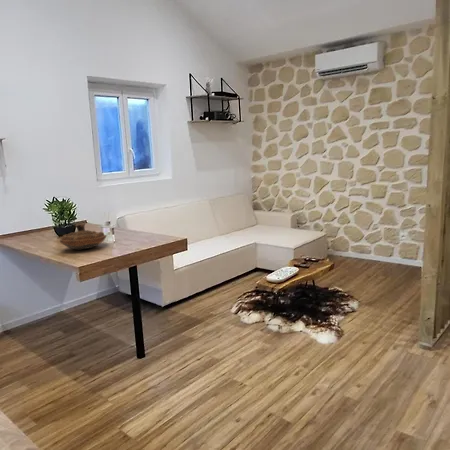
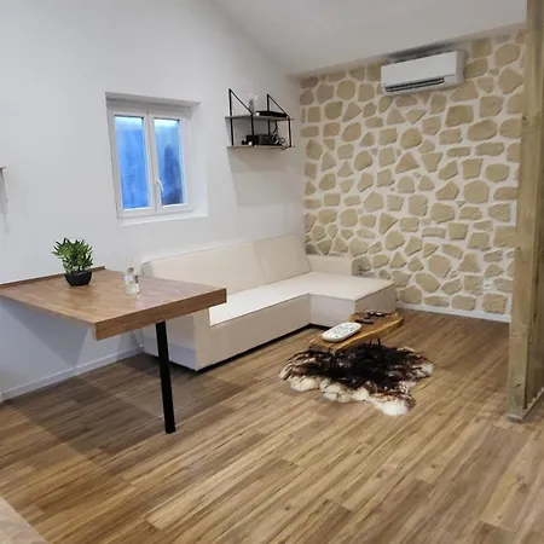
- decorative bowl [59,222,108,250]
